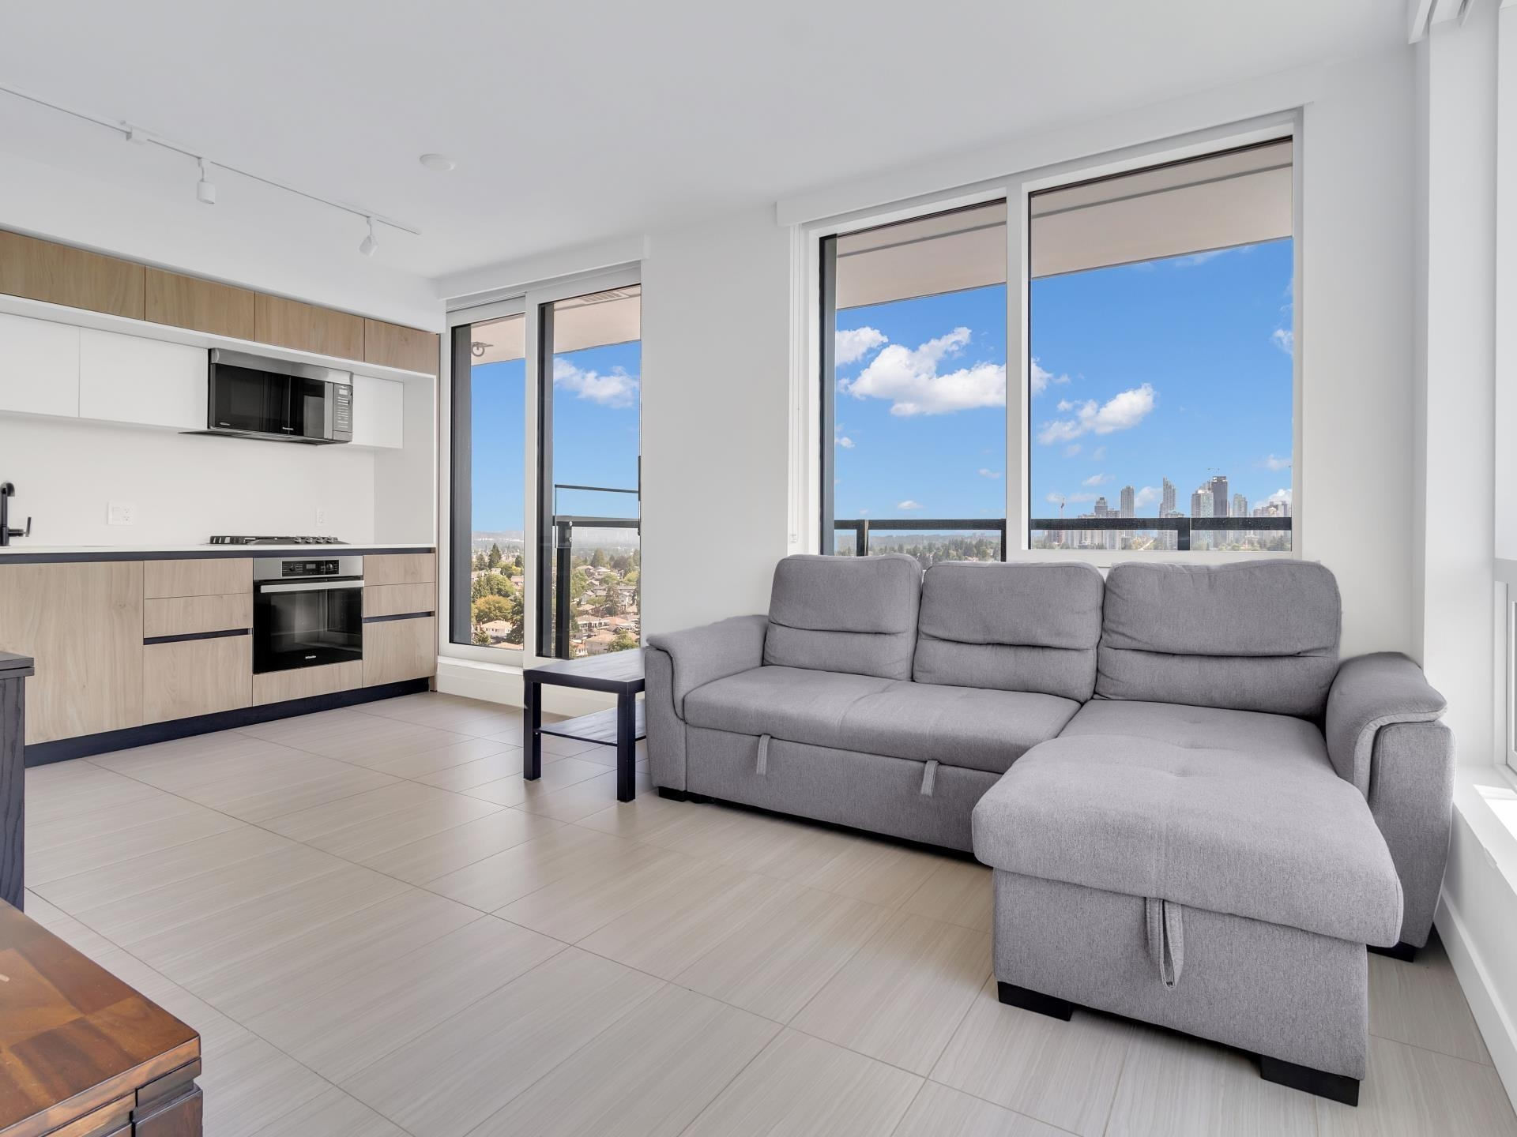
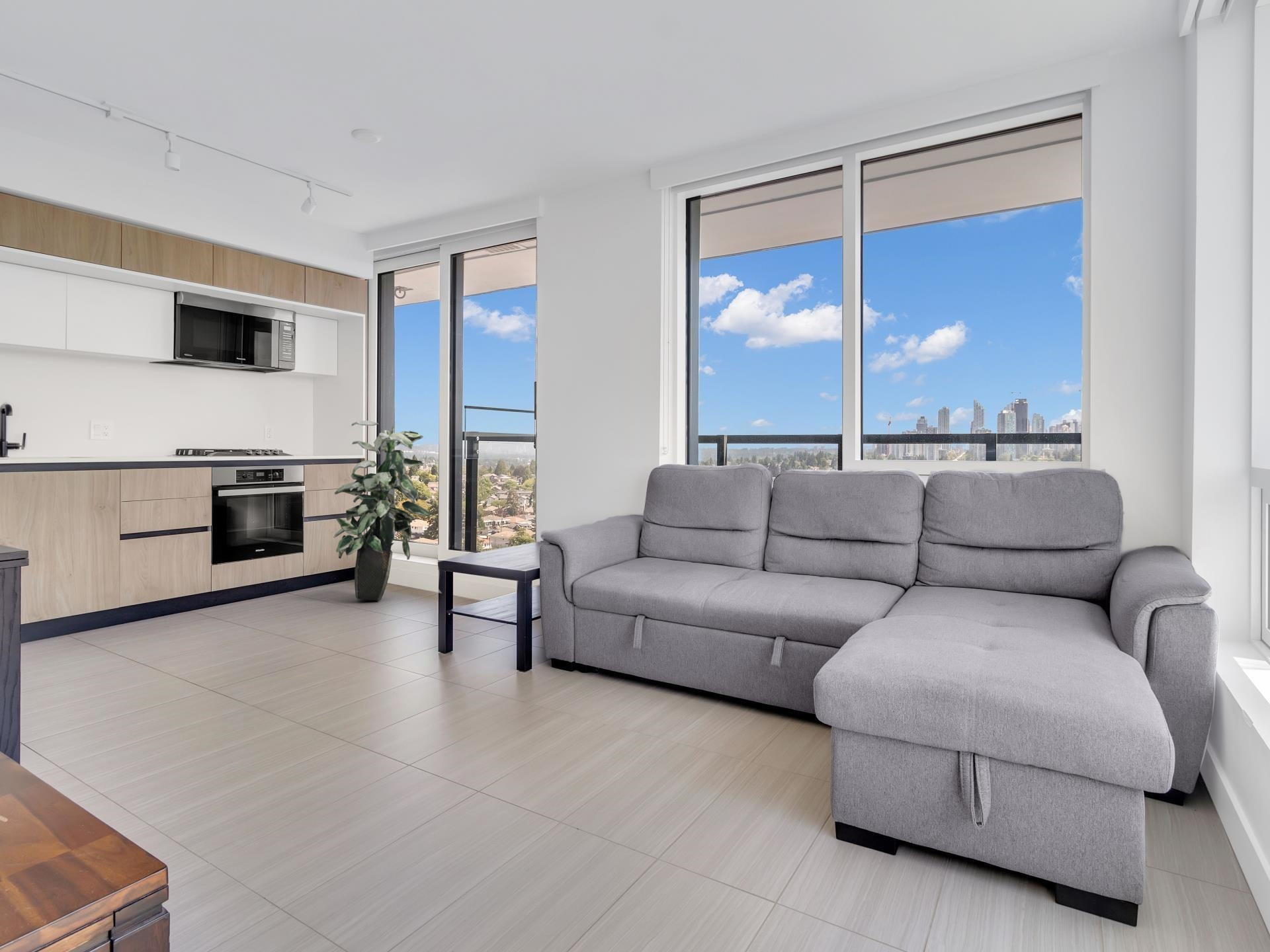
+ indoor plant [333,420,431,601]
